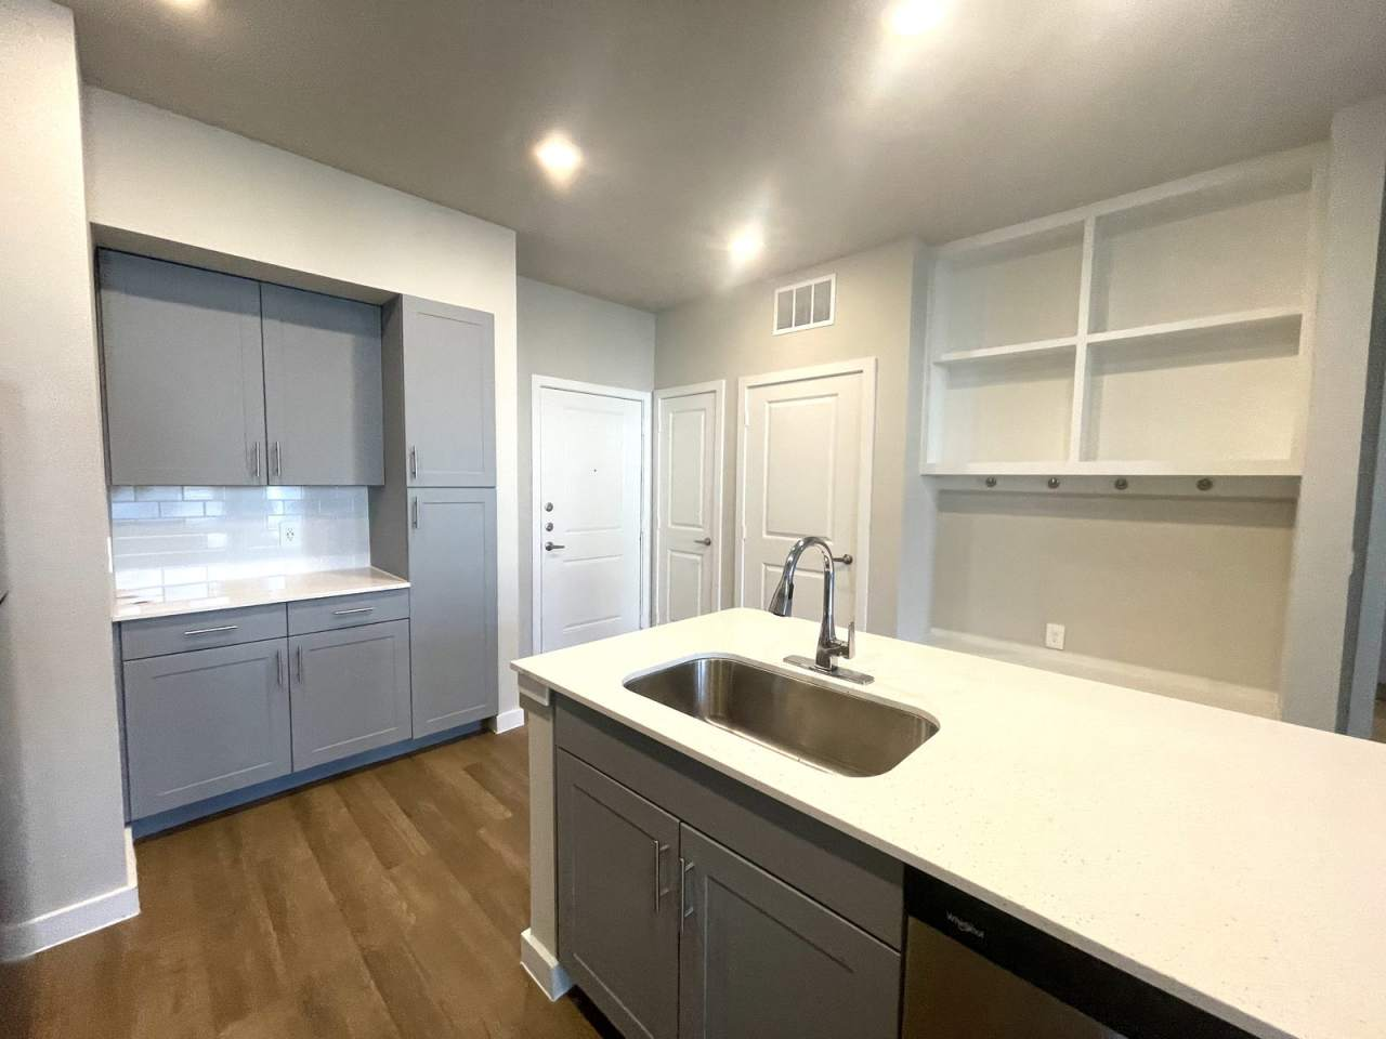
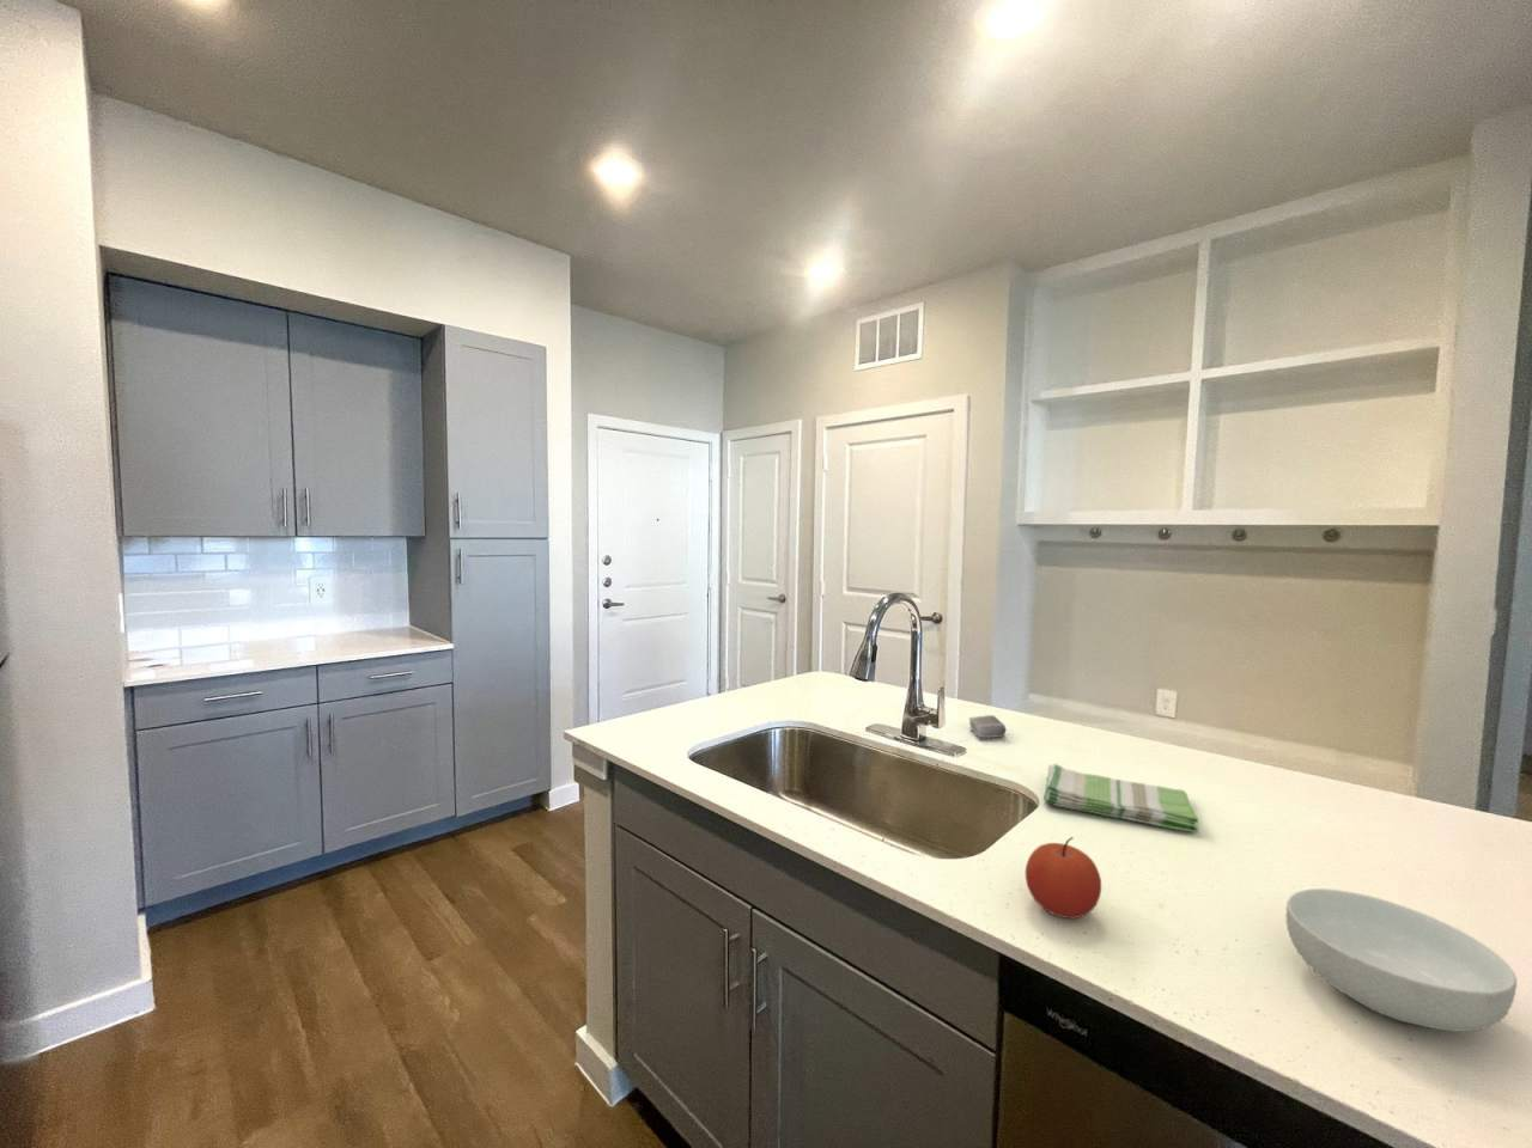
+ apple [1024,836,1103,920]
+ sponge [969,714,1006,739]
+ cereal bowl [1285,888,1518,1033]
+ dish towel [1042,763,1199,833]
